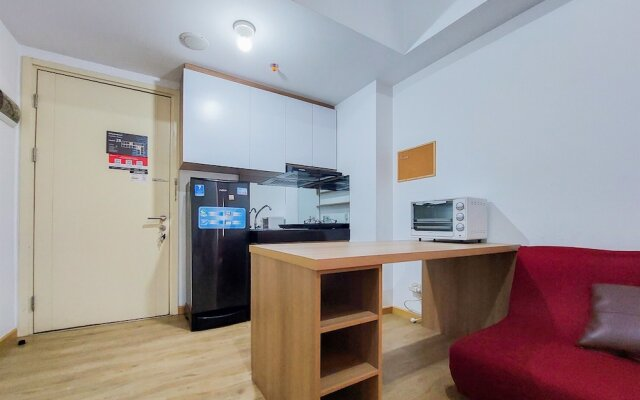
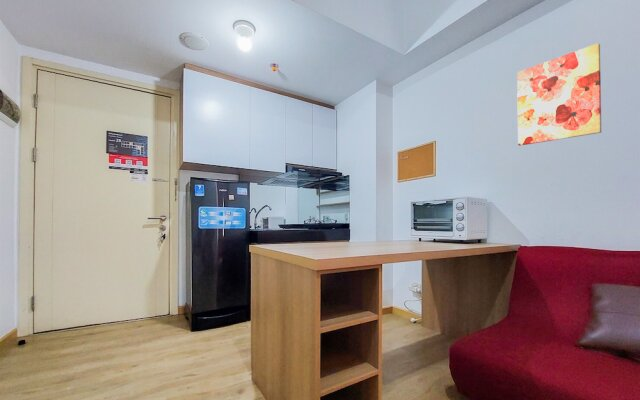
+ wall art [516,42,602,147]
